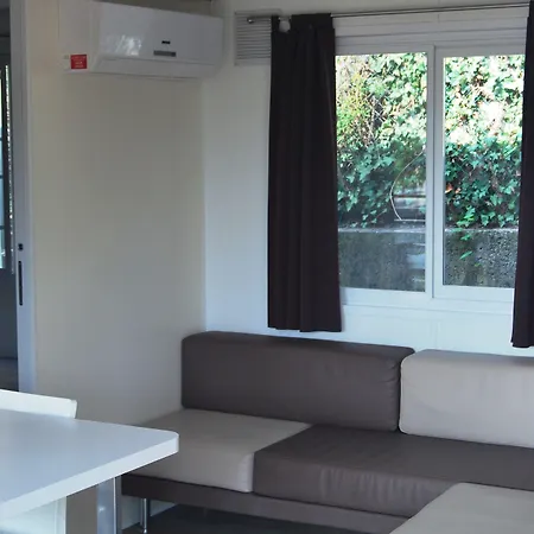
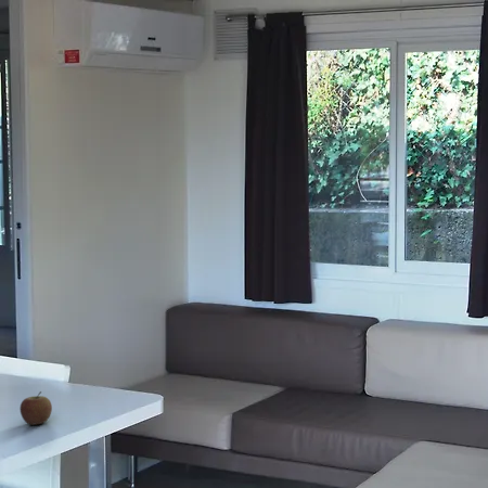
+ apple [18,390,53,426]
